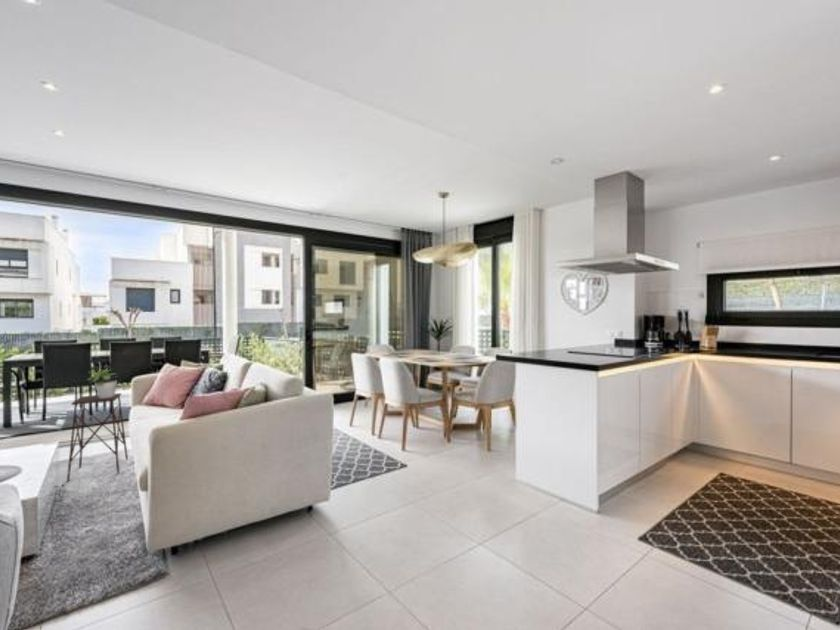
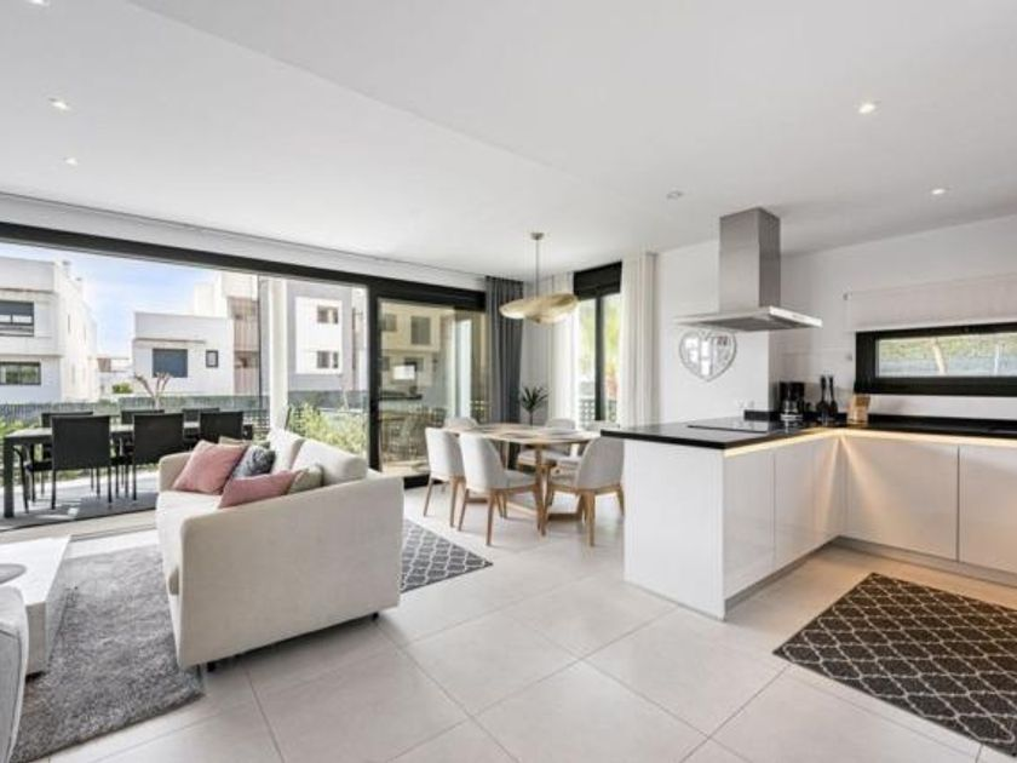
- potted plant [86,367,119,398]
- side table [66,392,129,482]
